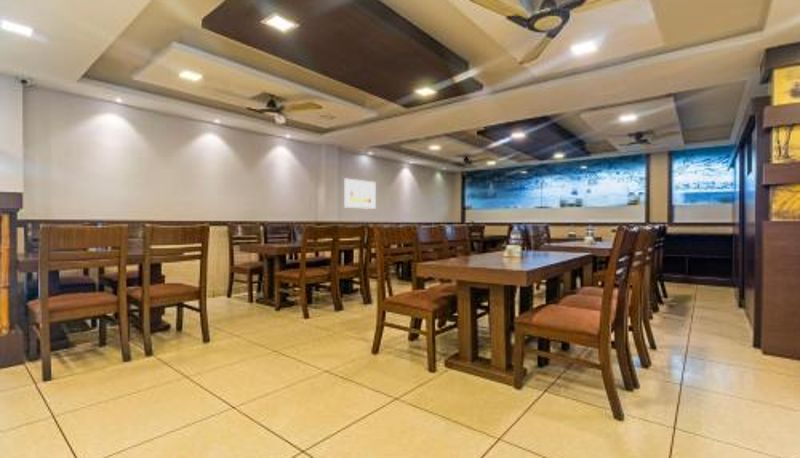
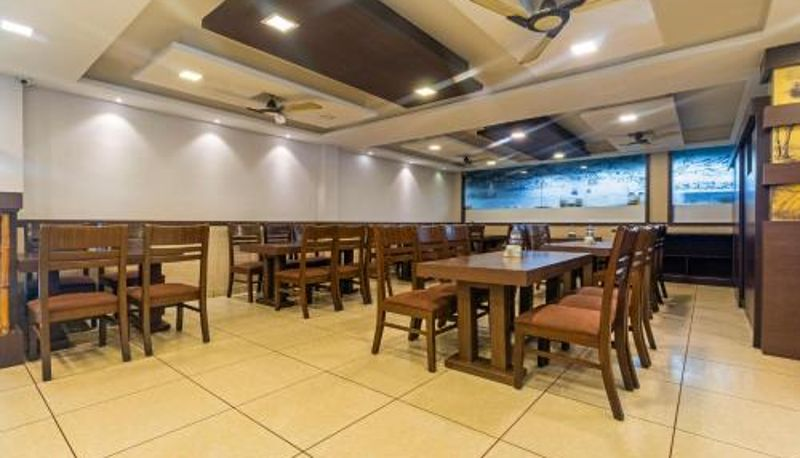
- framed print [343,177,377,210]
